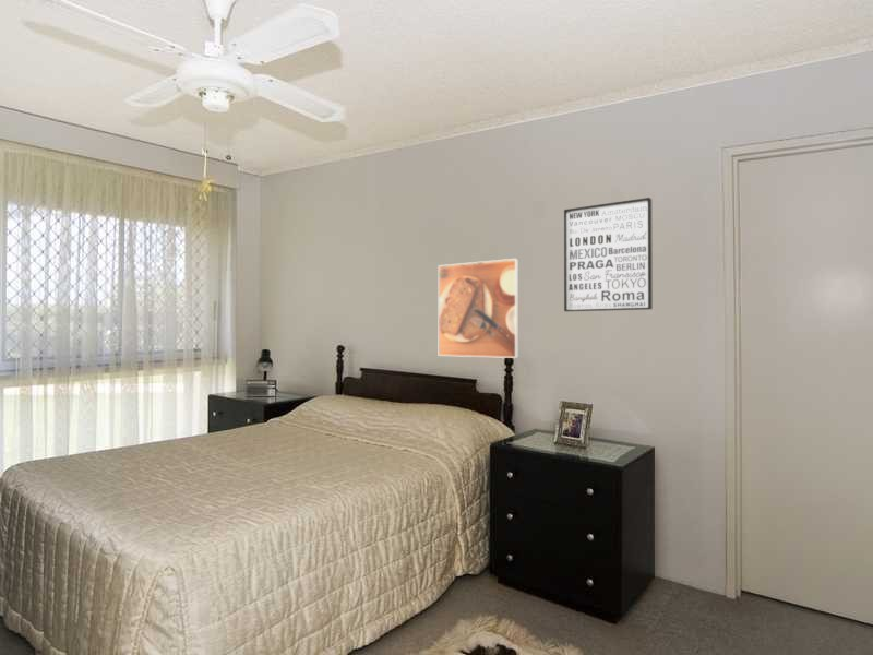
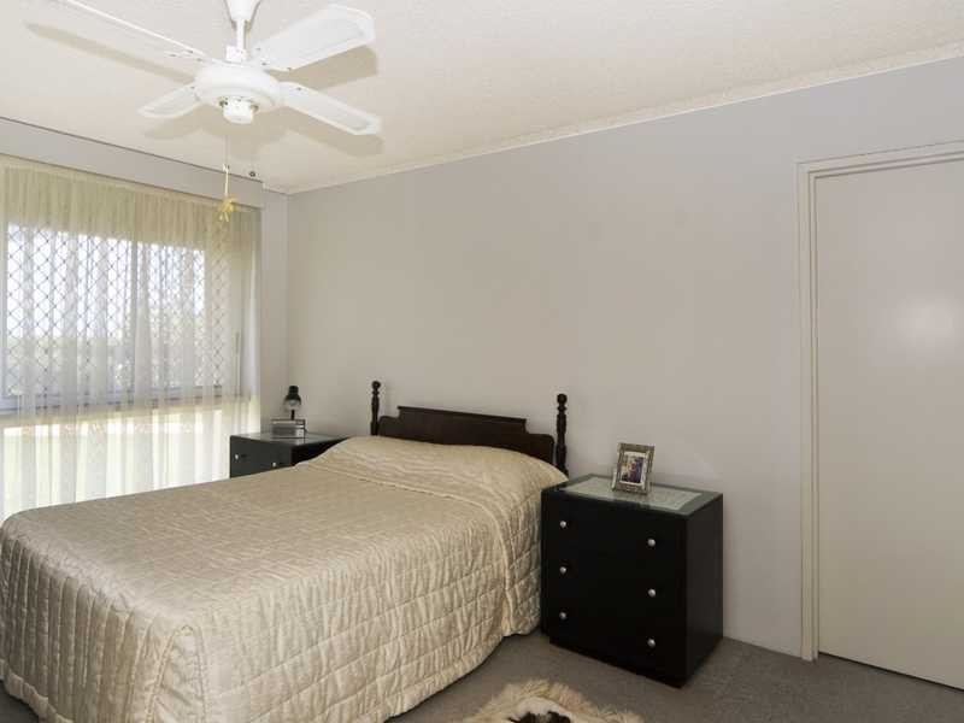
- wall art [563,196,654,312]
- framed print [438,258,519,359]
